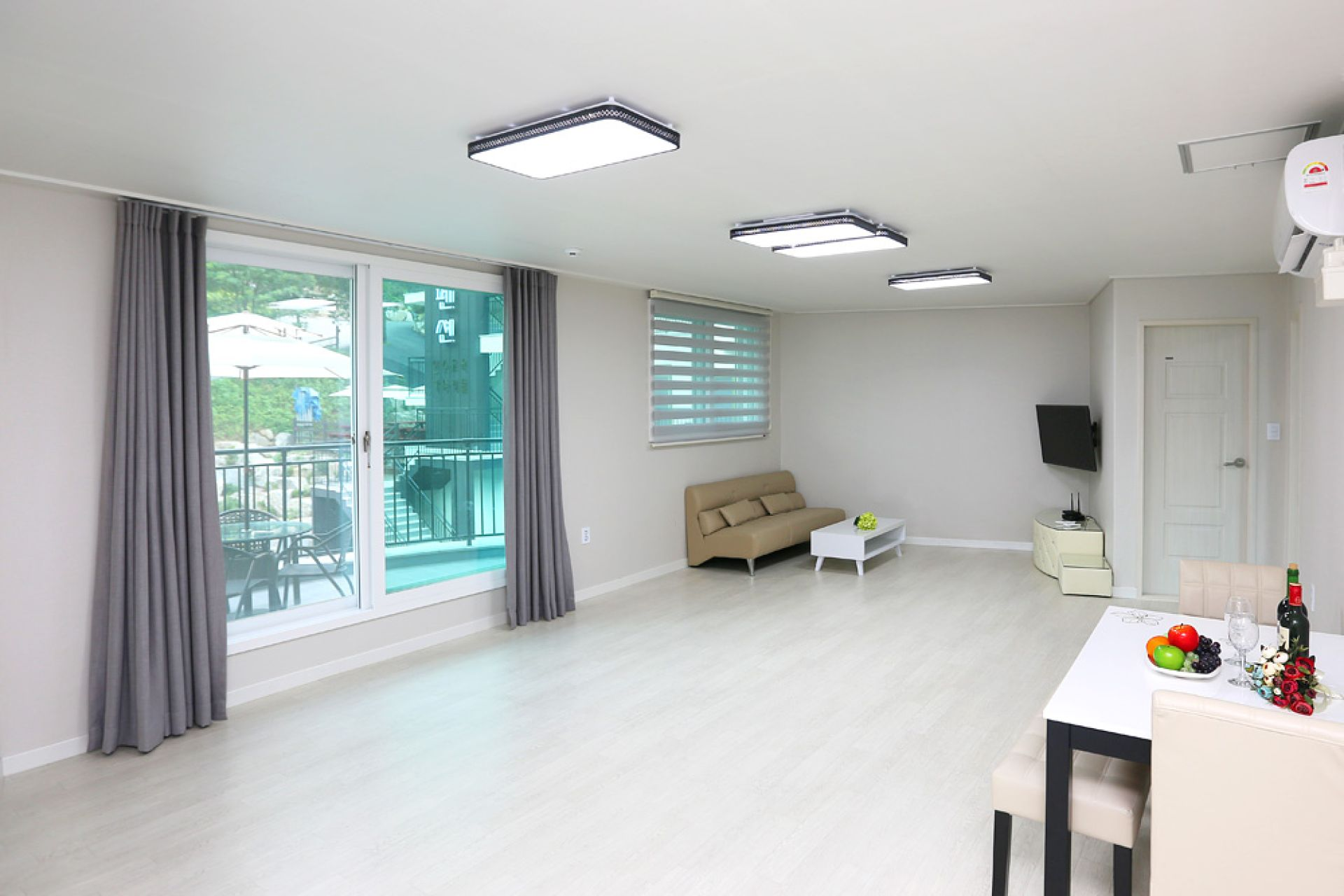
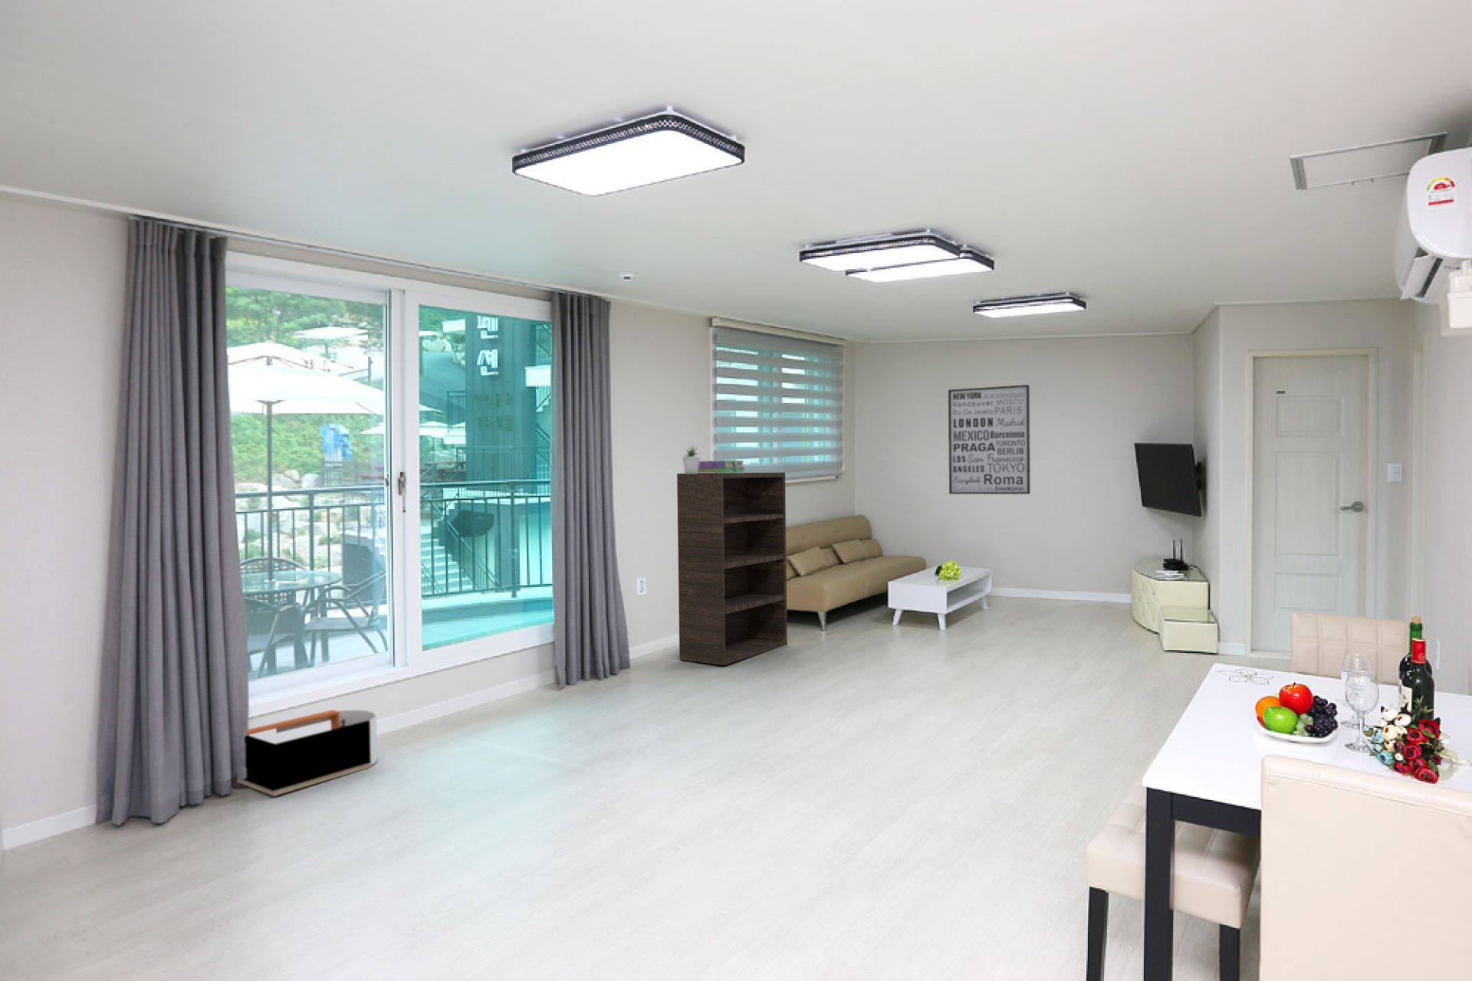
+ storage bin [237,708,378,797]
+ wall art [947,384,1032,495]
+ stack of books [697,460,746,474]
+ bookshelf [676,471,789,666]
+ potted plant [681,446,701,474]
